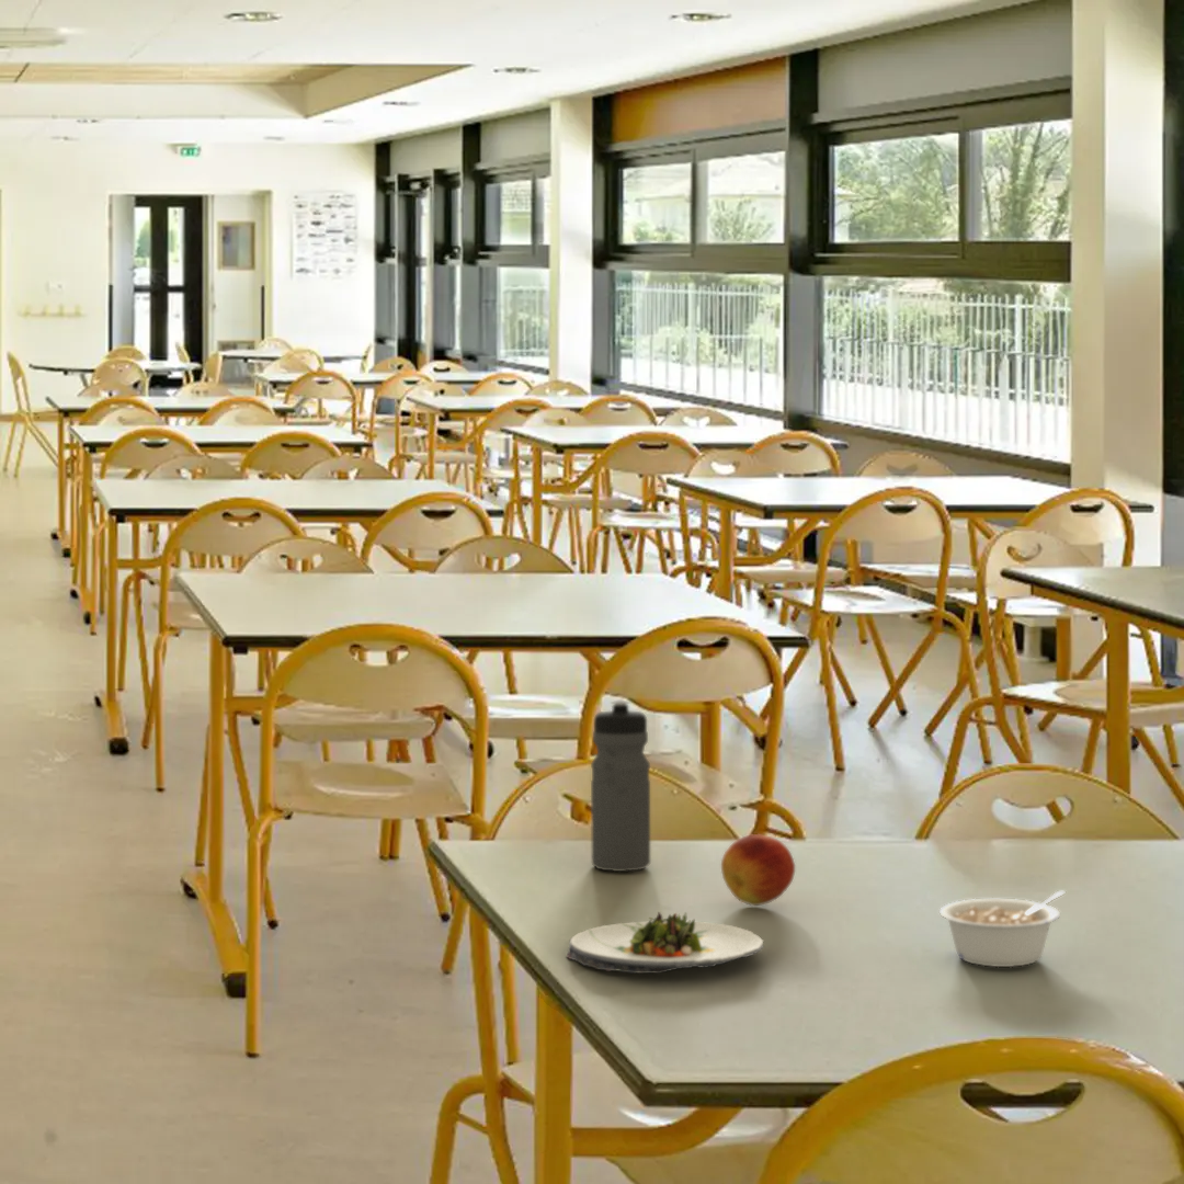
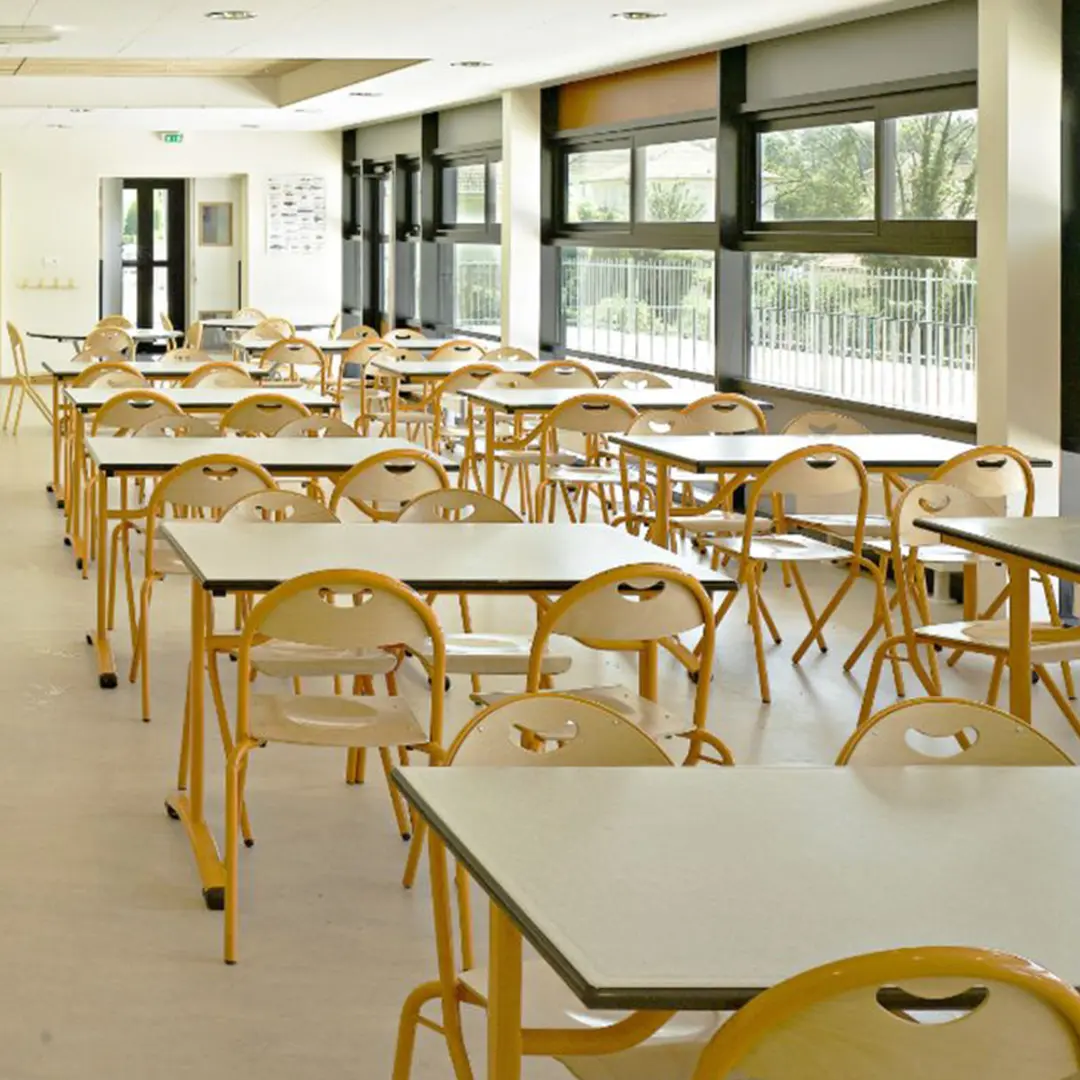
- water bottle [590,699,651,873]
- salad plate [566,911,765,975]
- legume [938,890,1067,968]
- fruit [720,833,796,907]
